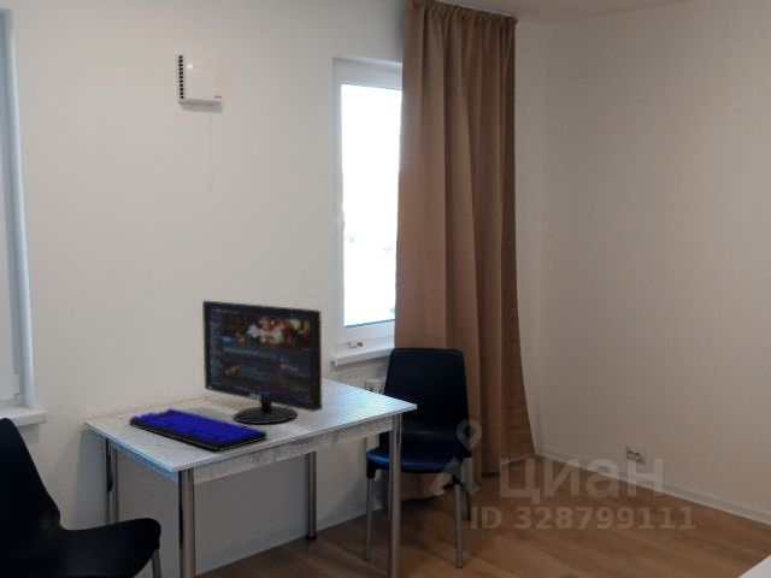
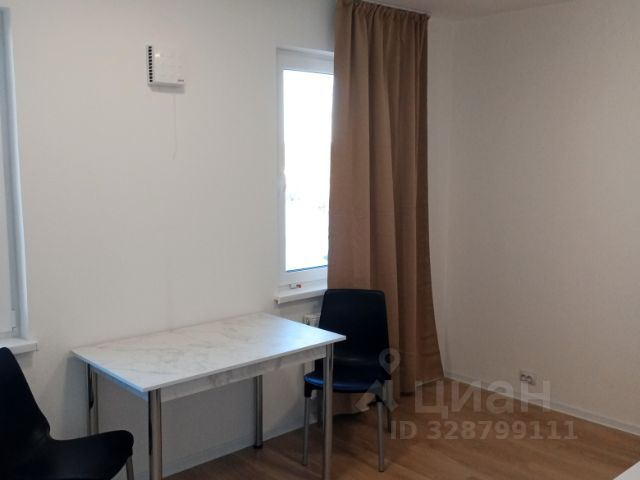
- computer monitor [201,300,324,425]
- keyboard [128,407,269,453]
